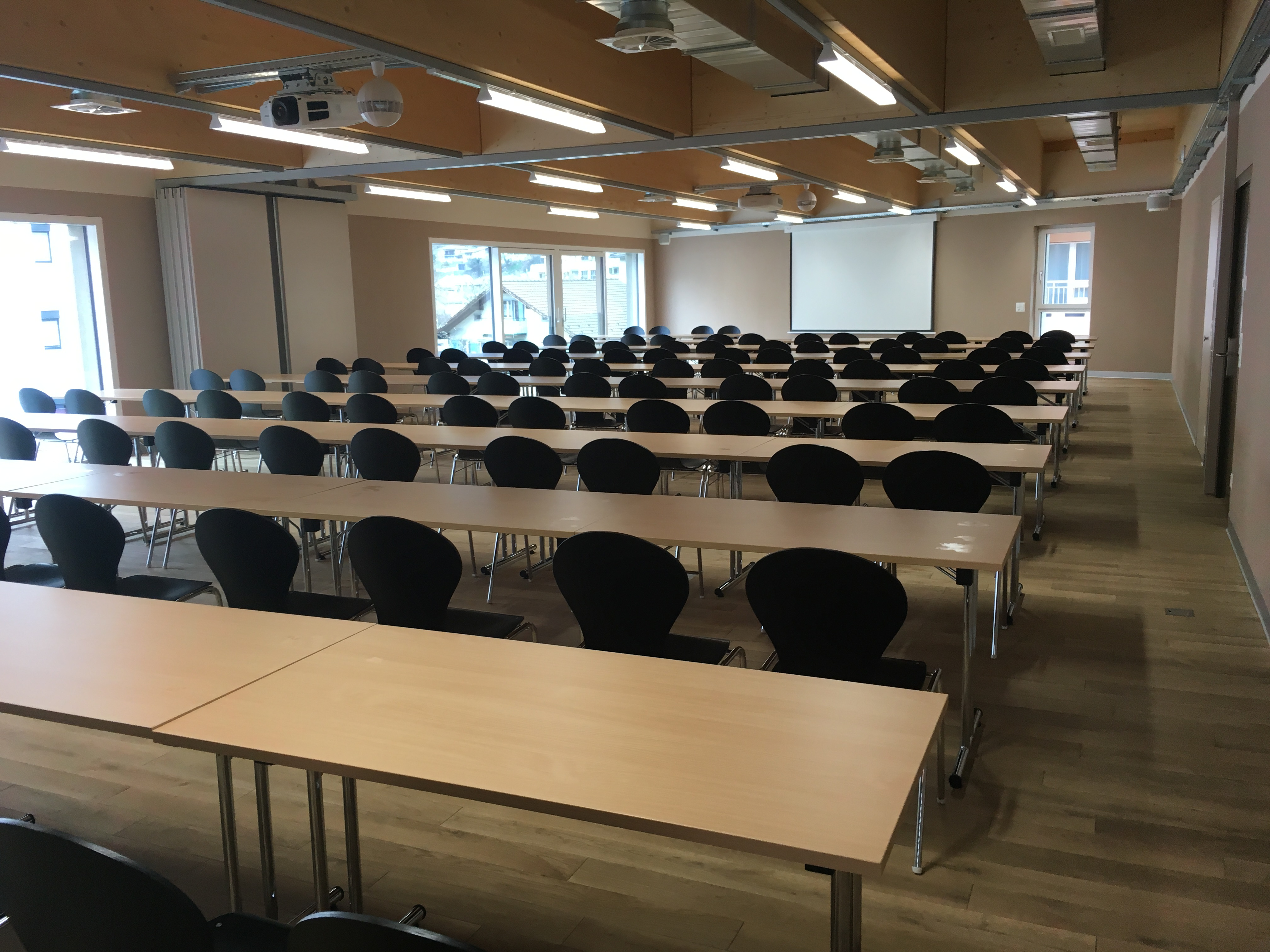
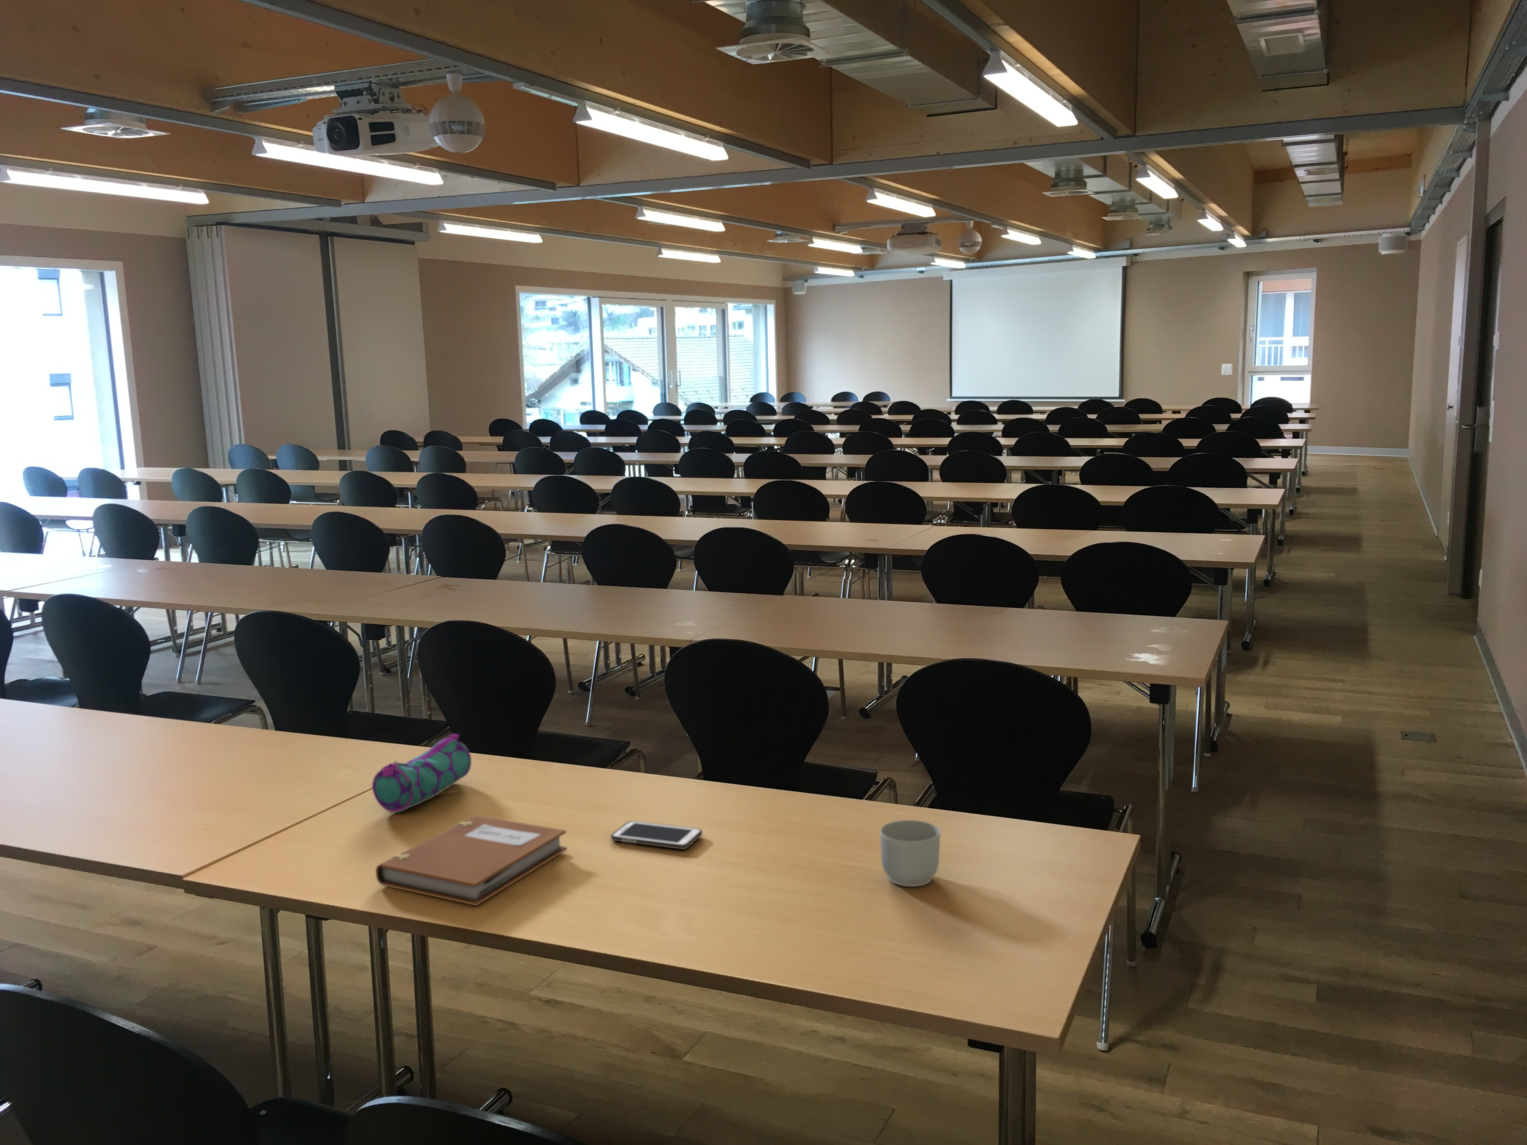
+ mug [880,820,940,886]
+ pencil case [372,734,471,813]
+ cell phone [611,820,702,849]
+ notebook [375,815,568,906]
